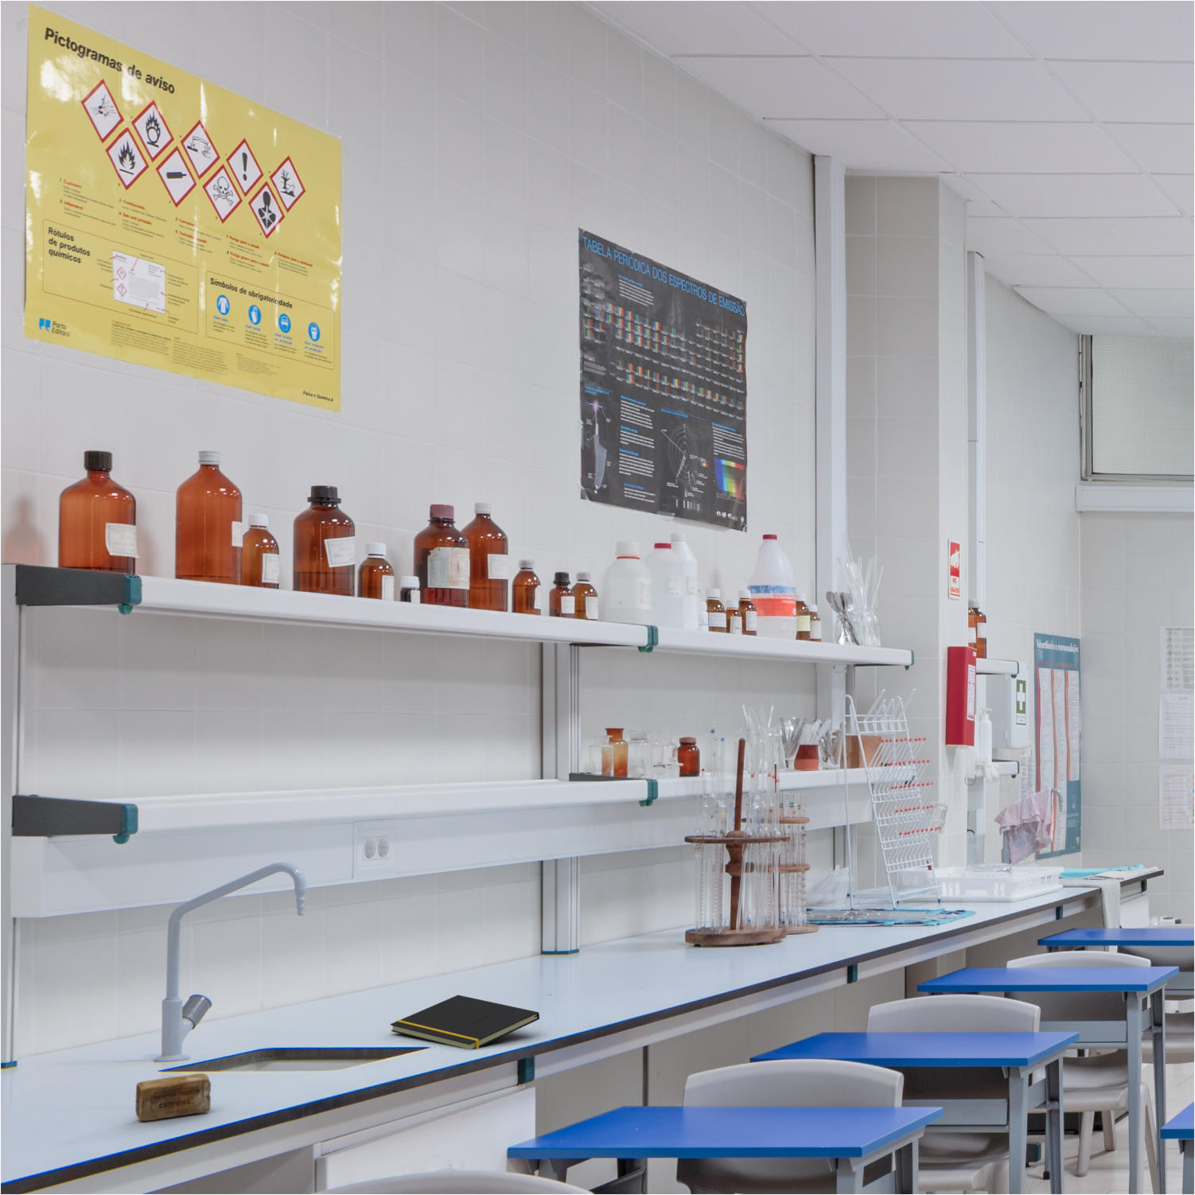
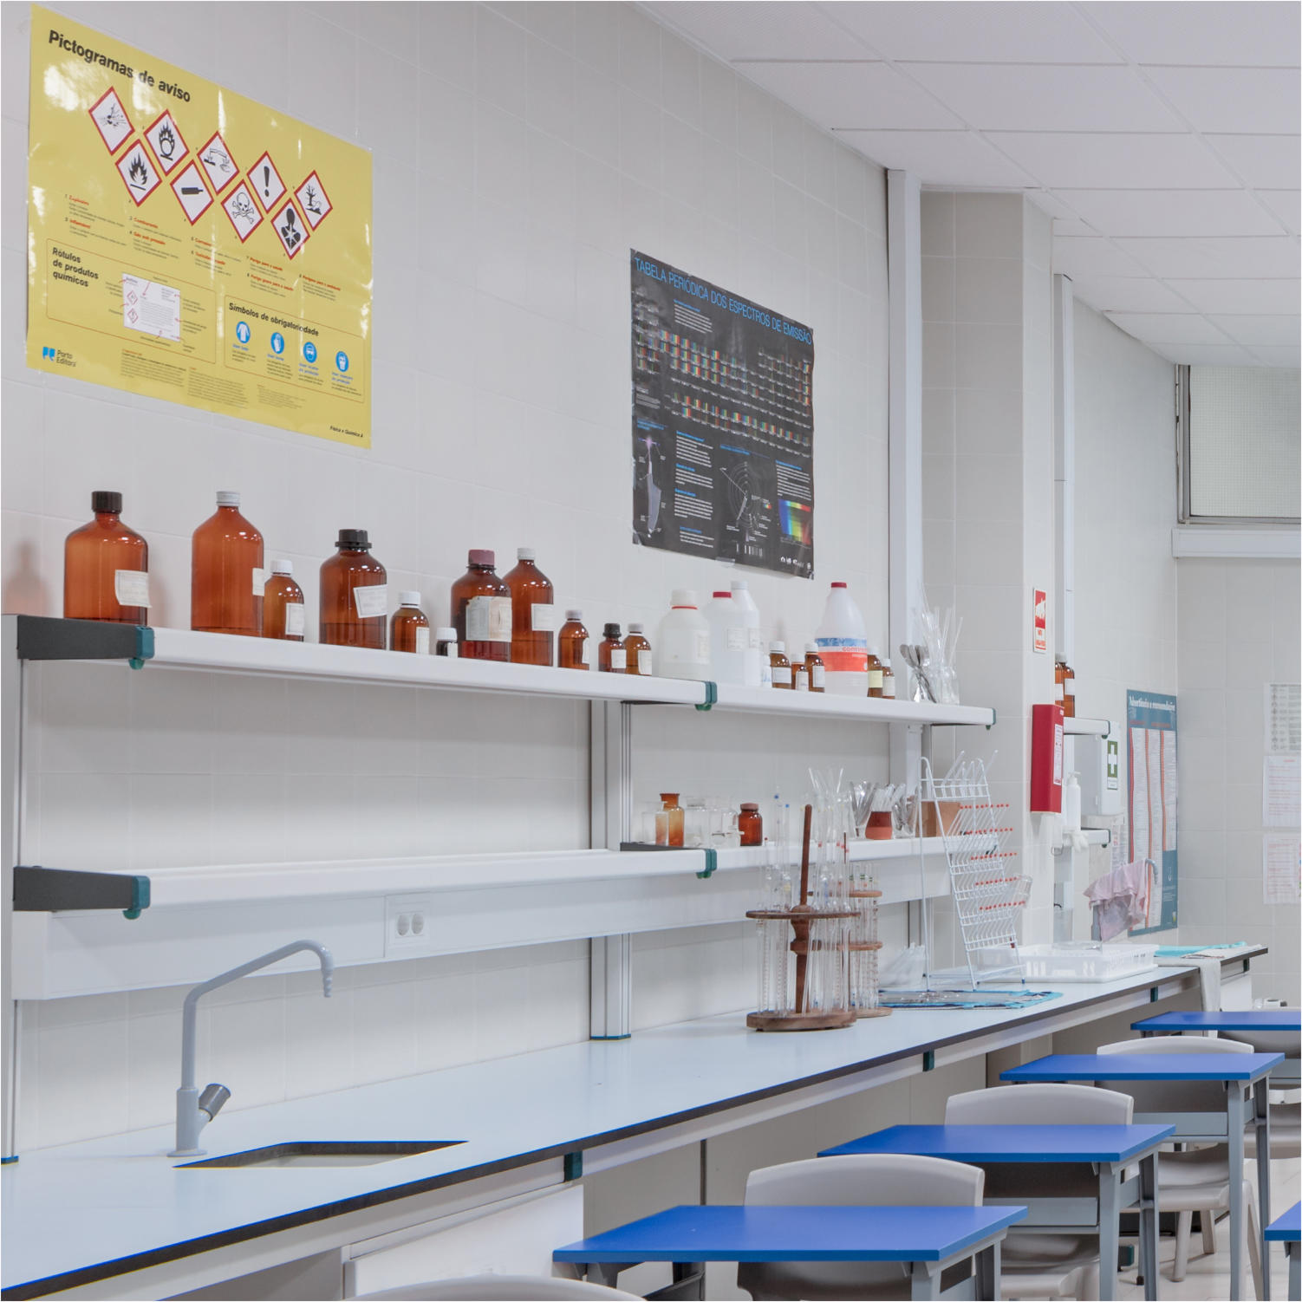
- notepad [390,995,541,1051]
- soap bar [135,1072,211,1122]
